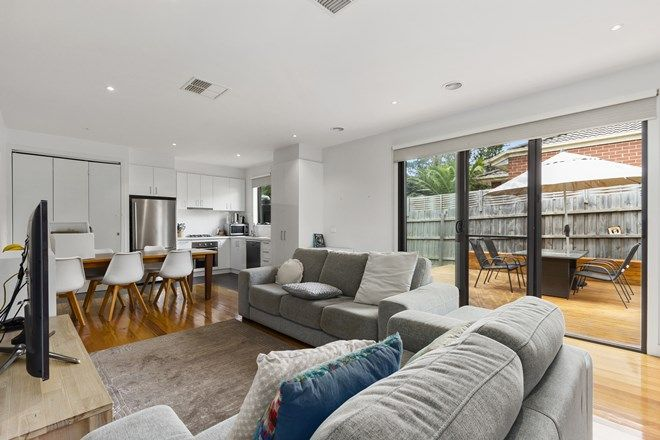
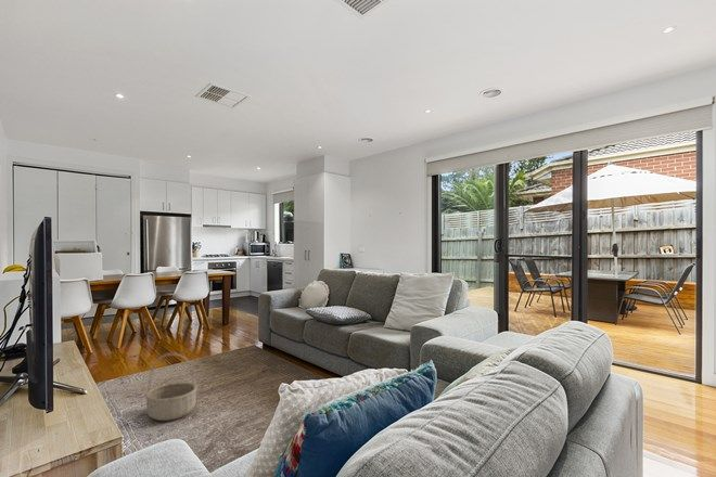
+ basket [144,351,199,422]
